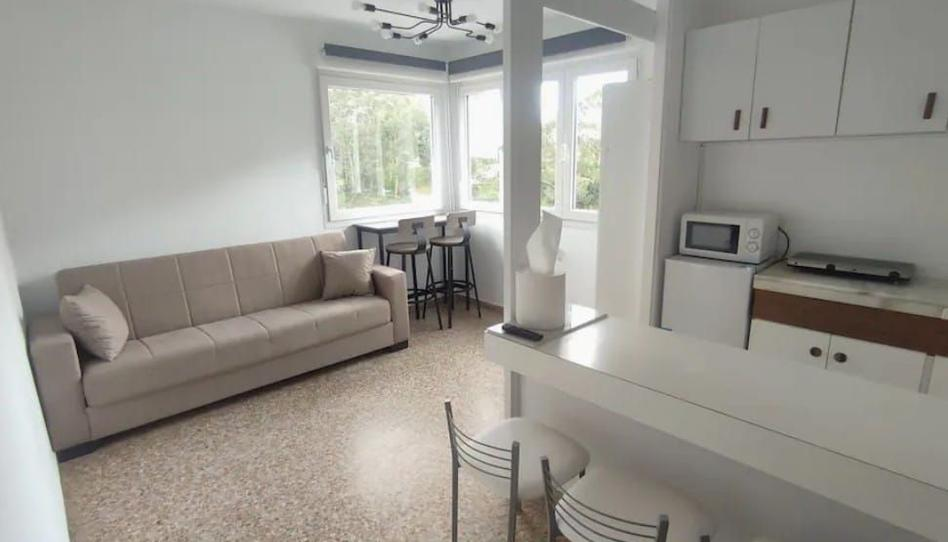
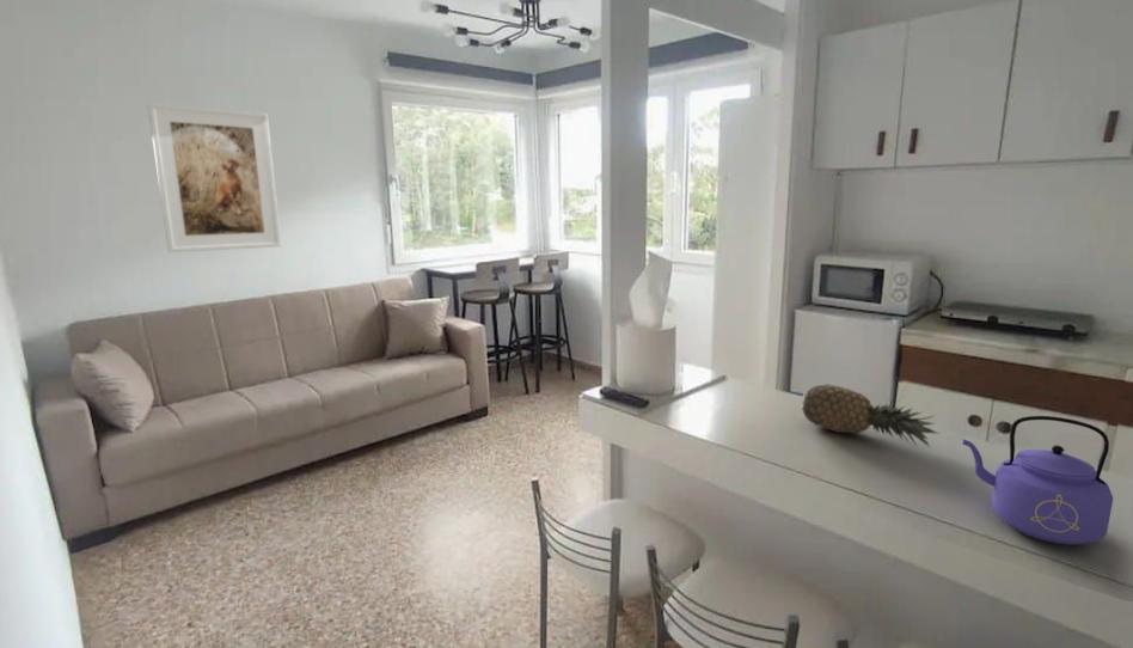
+ fruit [801,383,941,448]
+ kettle [961,415,1114,546]
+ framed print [146,102,282,253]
